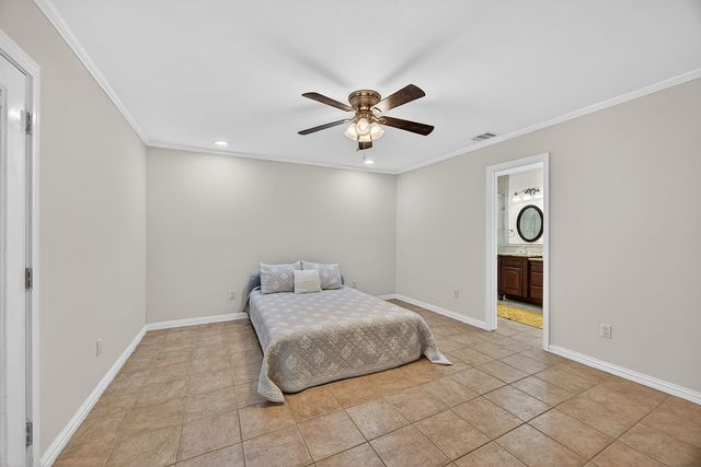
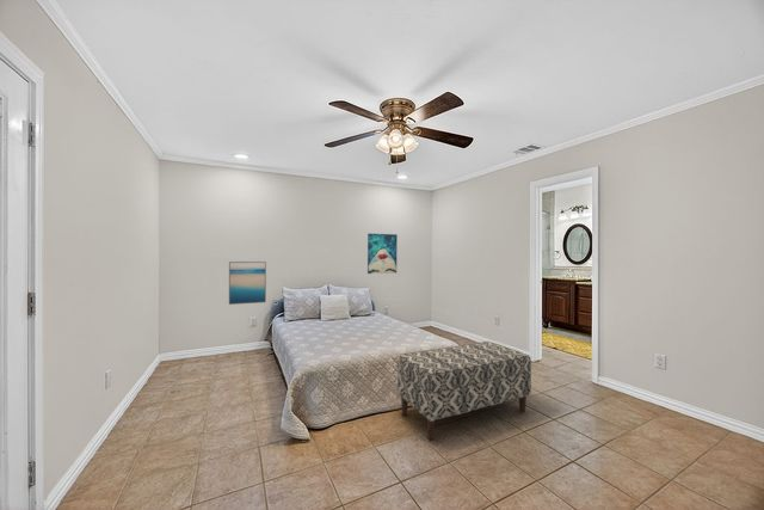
+ bench [396,340,532,441]
+ wall art [228,260,267,306]
+ wall art [366,233,399,275]
